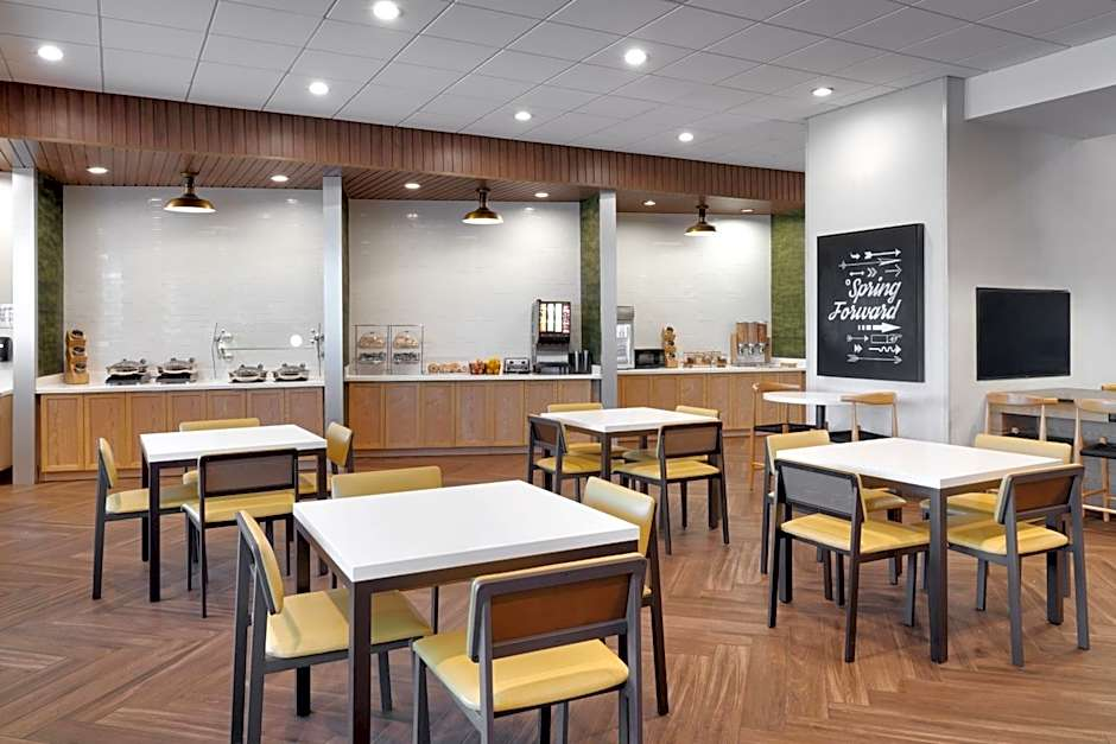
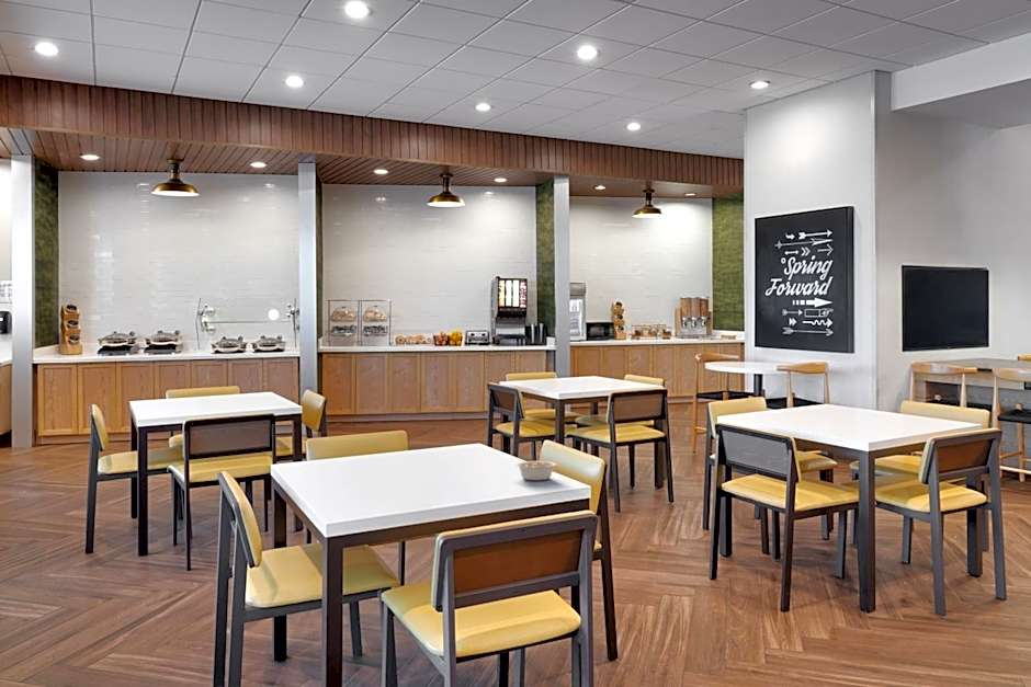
+ legume [516,460,564,481]
